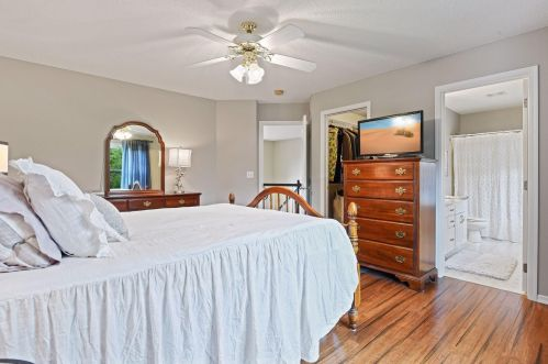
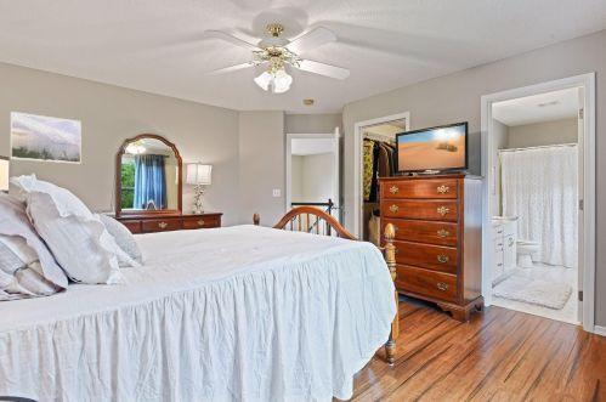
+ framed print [10,111,83,165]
